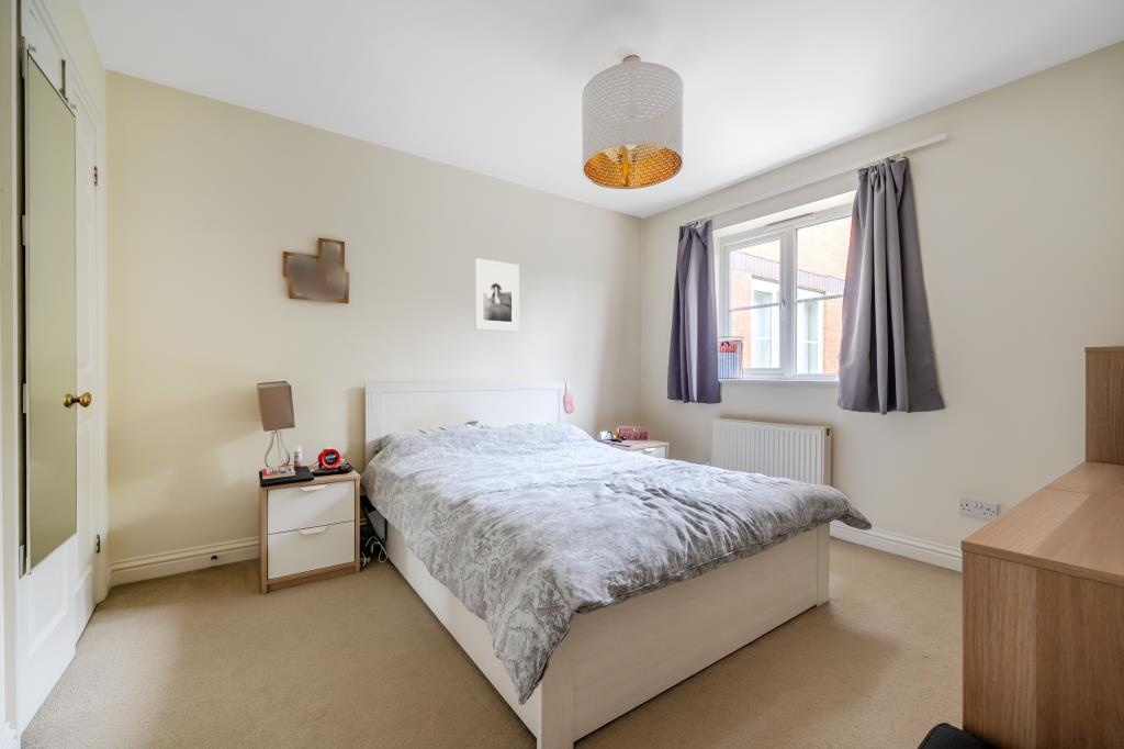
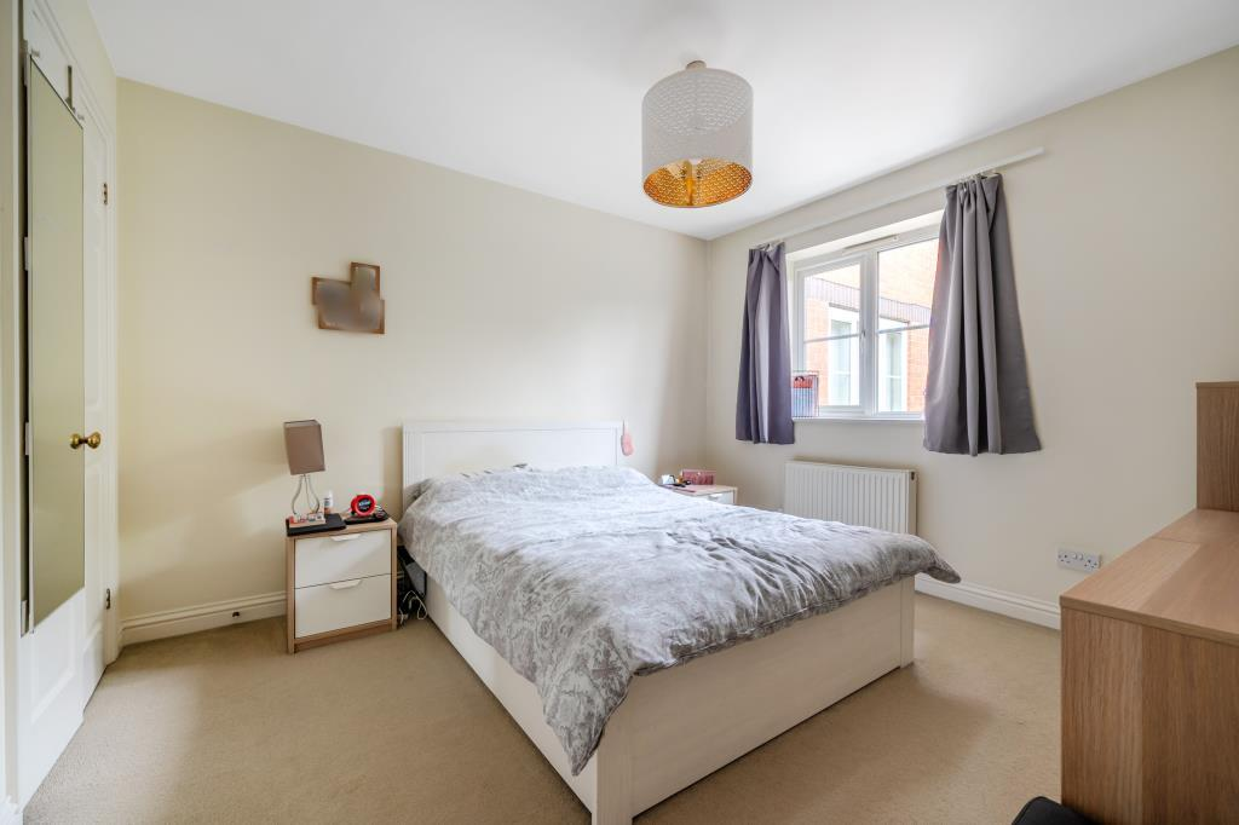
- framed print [473,257,520,333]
